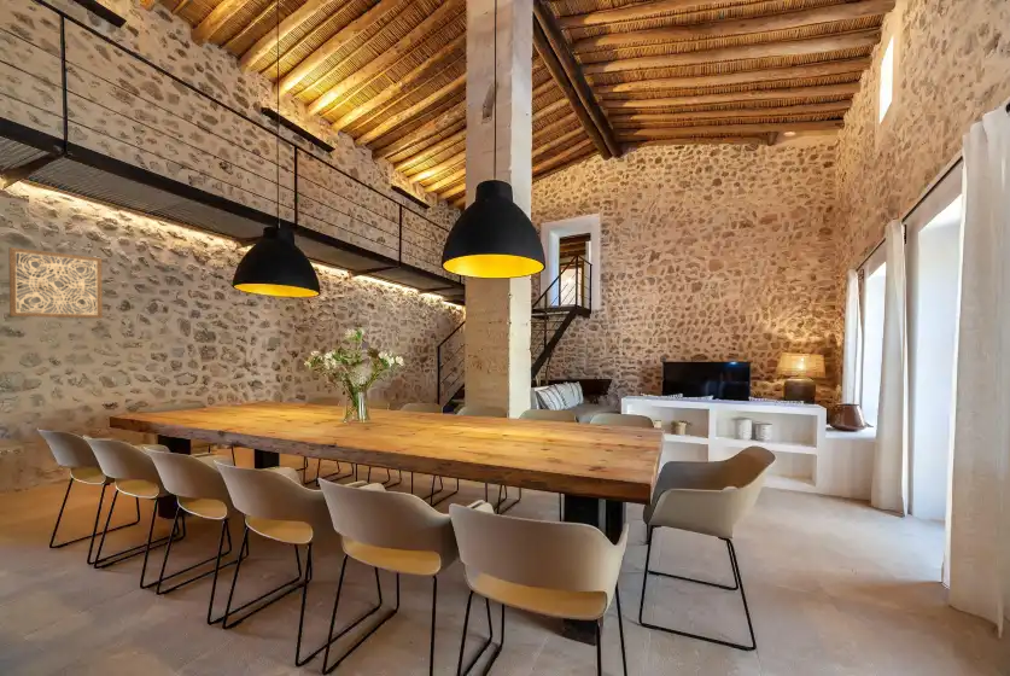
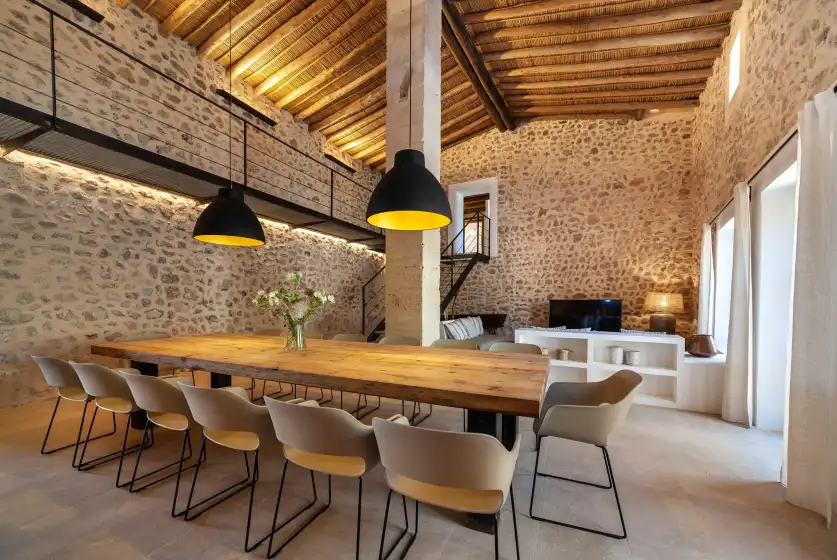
- wall art [8,246,104,320]
